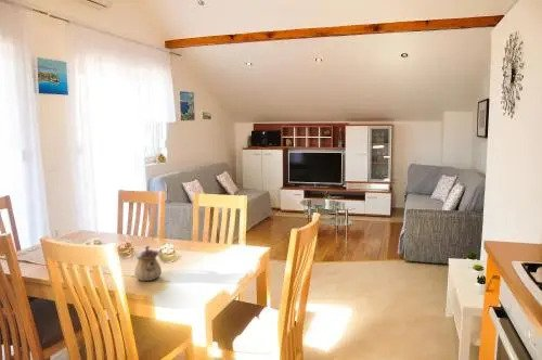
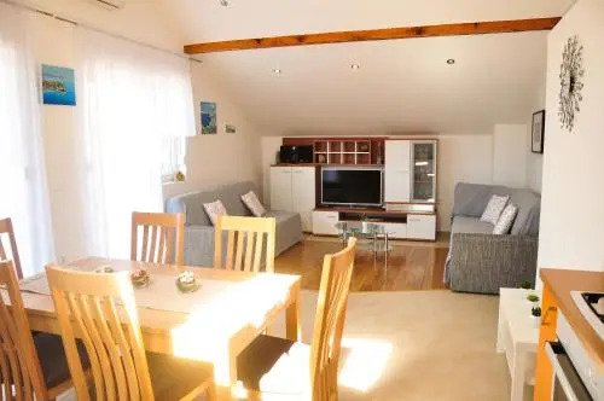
- teapot [133,245,163,282]
